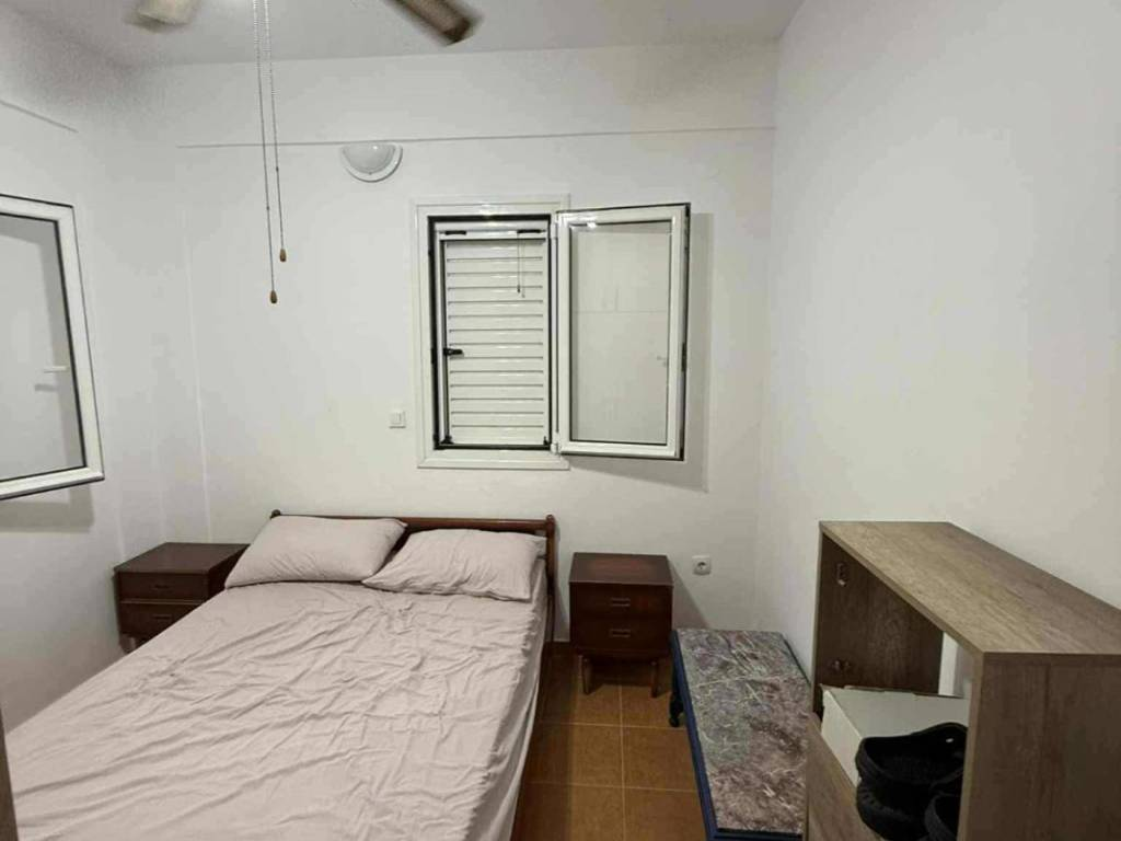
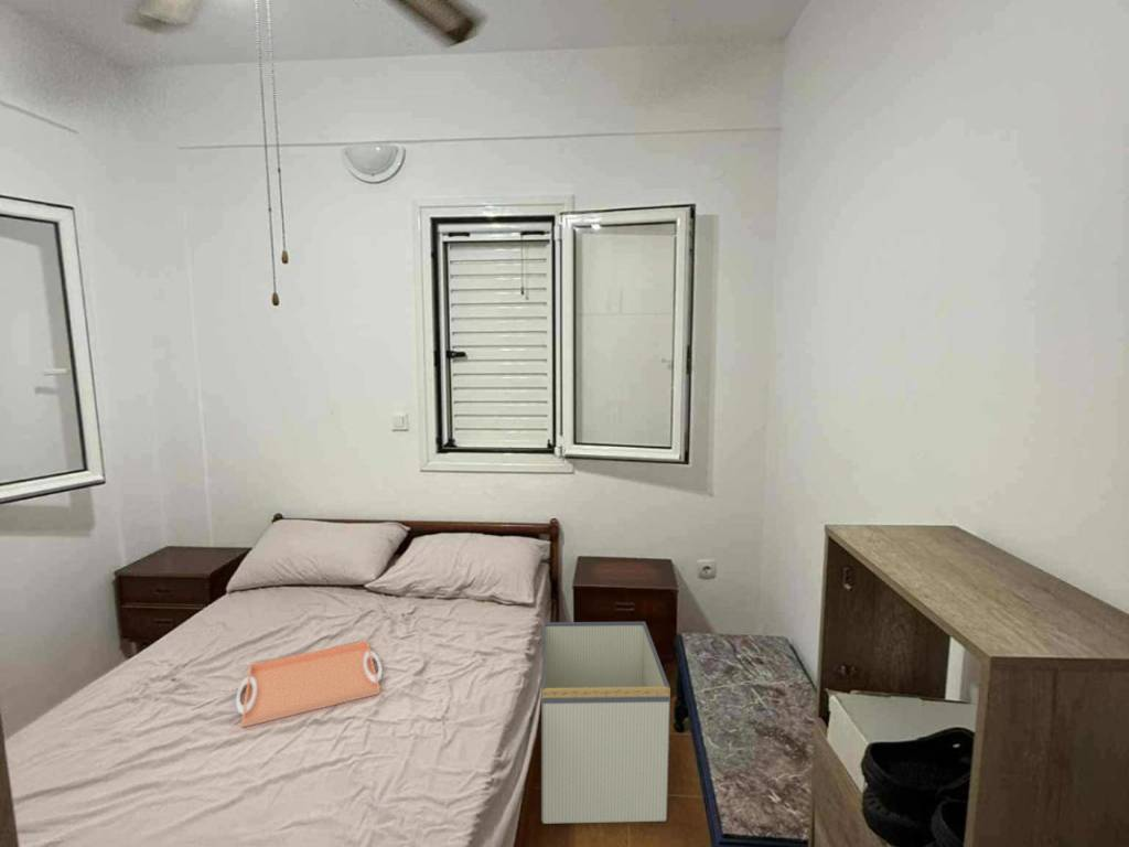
+ serving tray [235,640,384,729]
+ storage bin [540,621,671,825]
